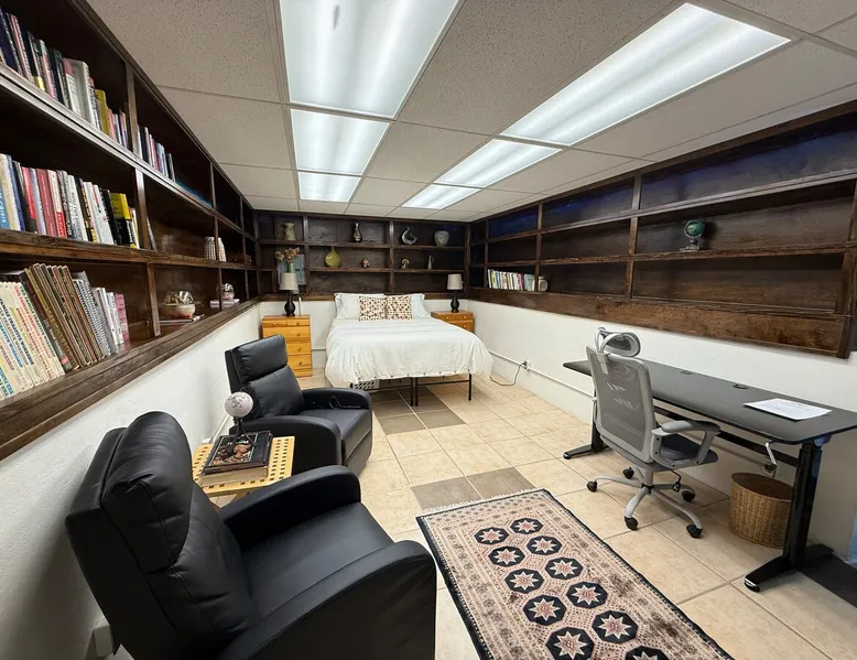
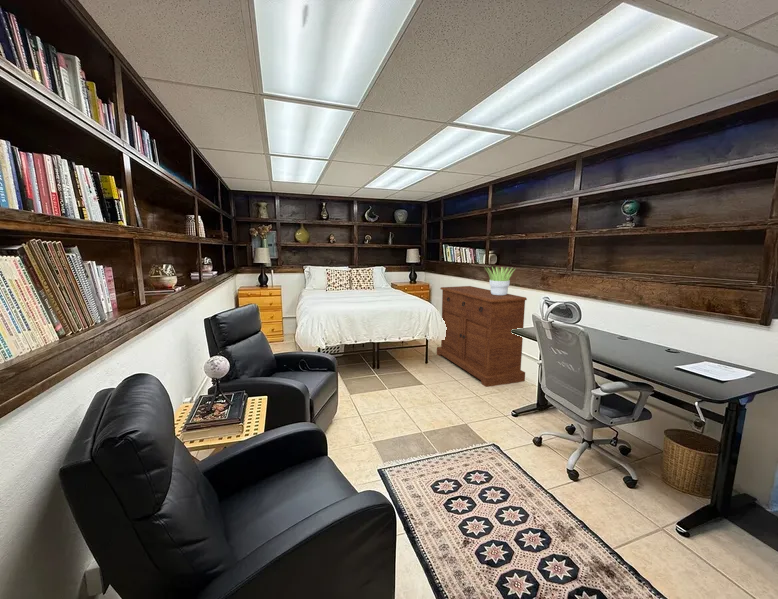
+ potted plant [484,266,515,295]
+ sideboard [436,285,528,388]
